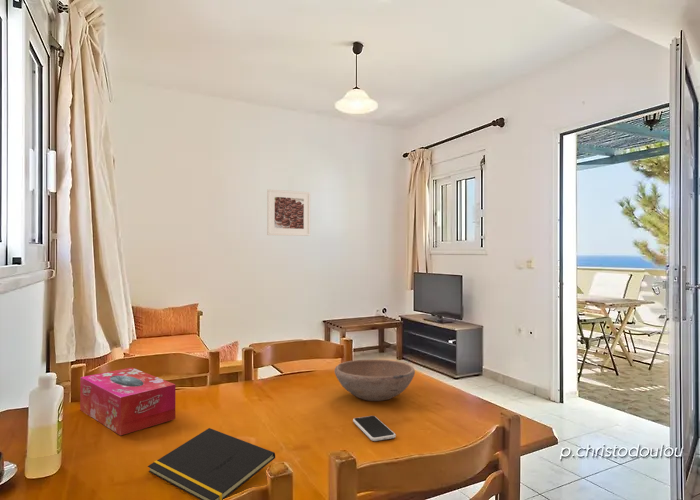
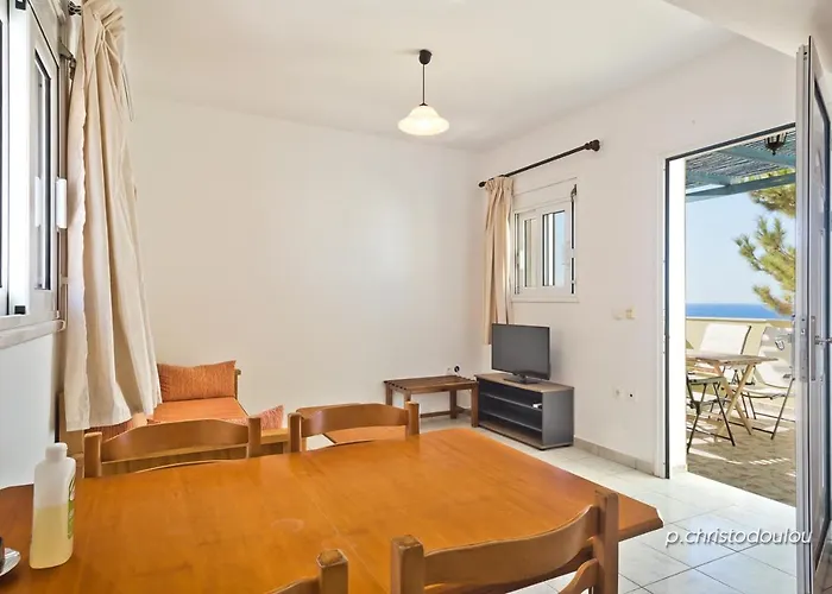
- bowl [334,358,416,402]
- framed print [266,188,311,237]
- tissue box [79,367,176,437]
- notepad [147,427,276,500]
- smartphone [352,415,397,442]
